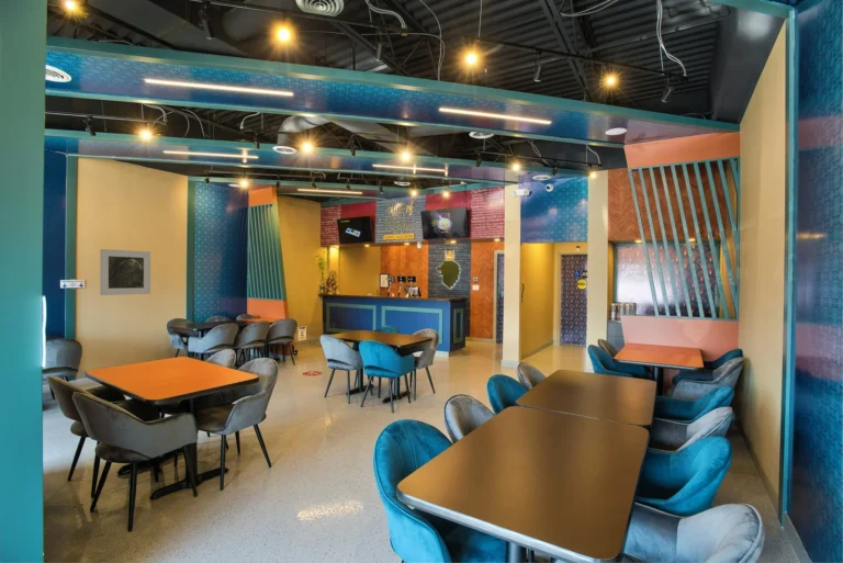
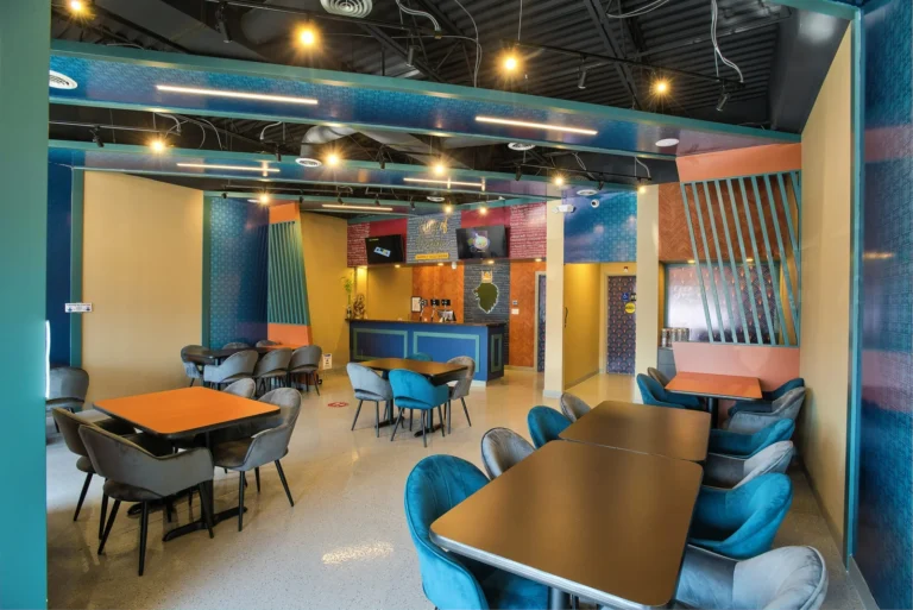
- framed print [99,248,151,296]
